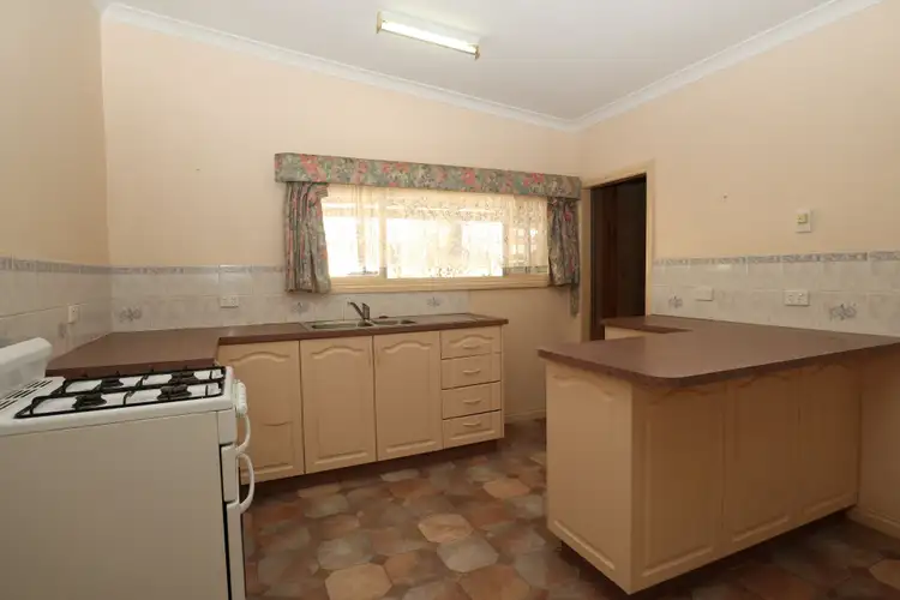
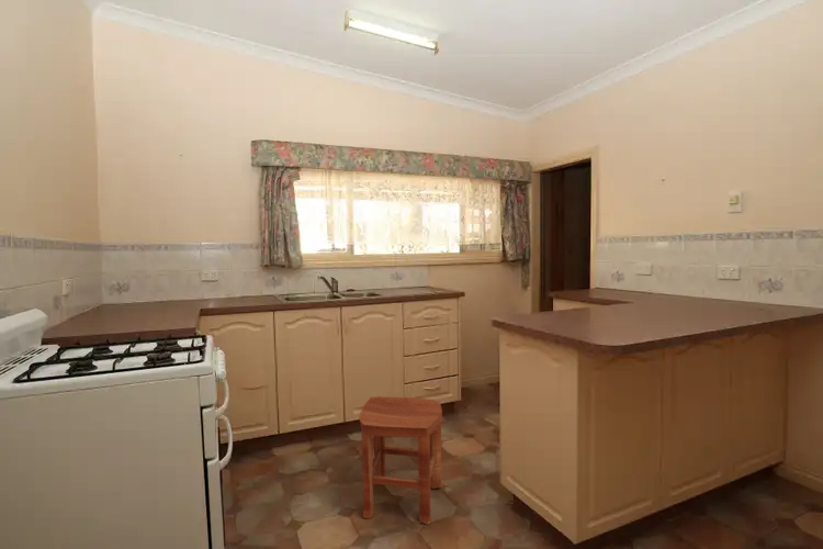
+ stool [358,395,443,526]
